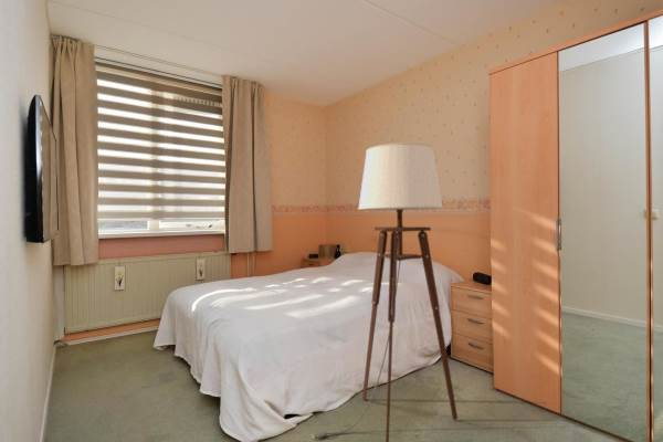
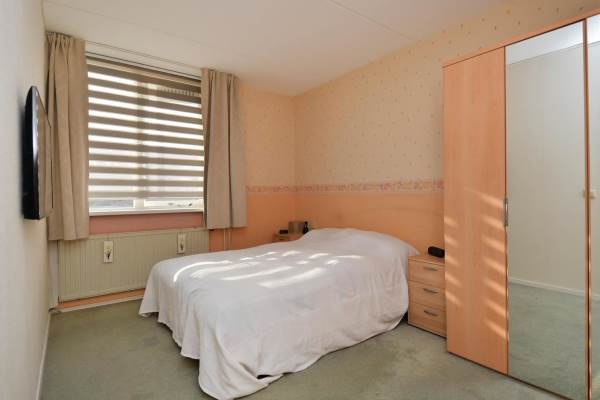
- floor lamp [311,141,459,442]
